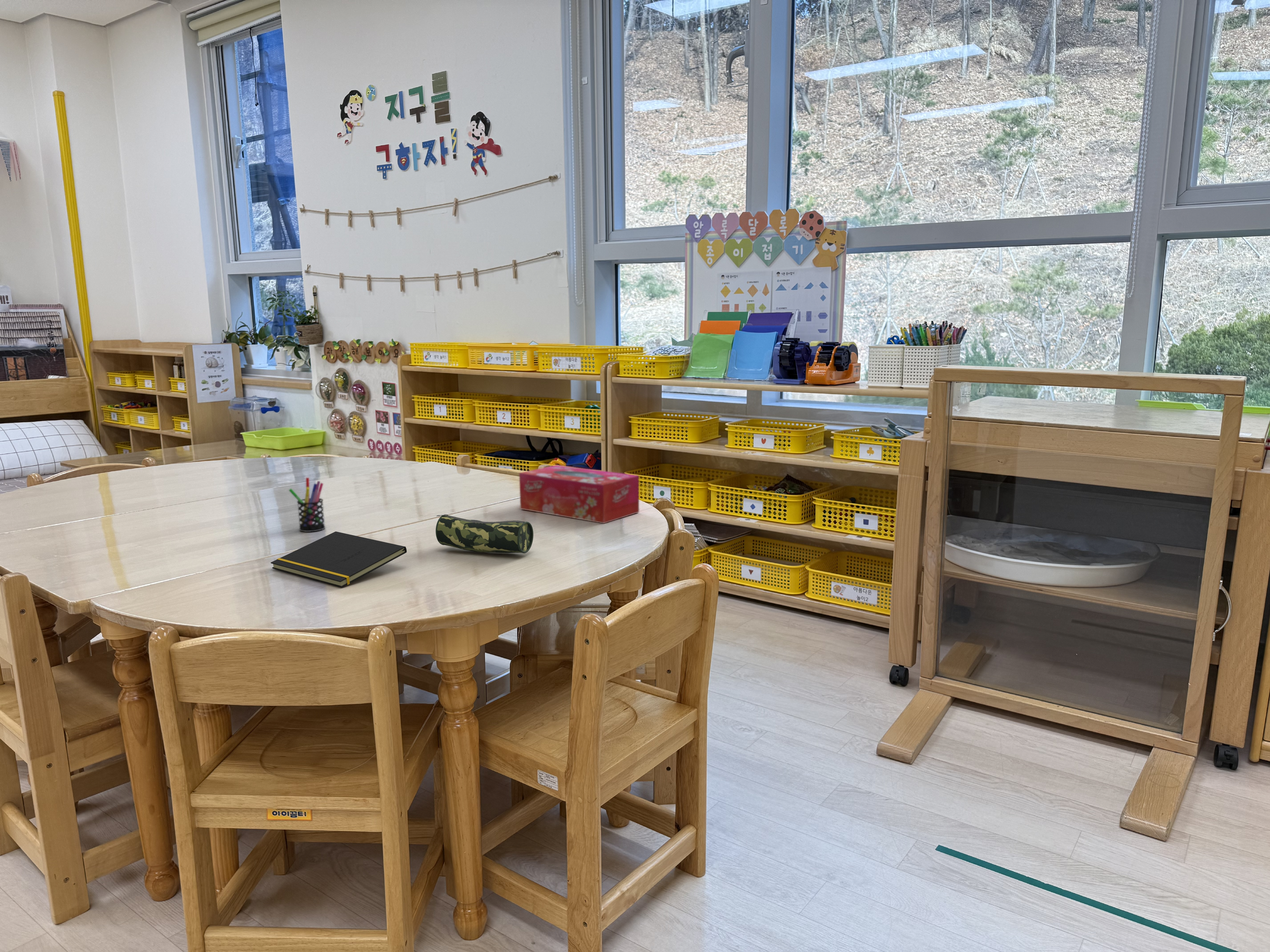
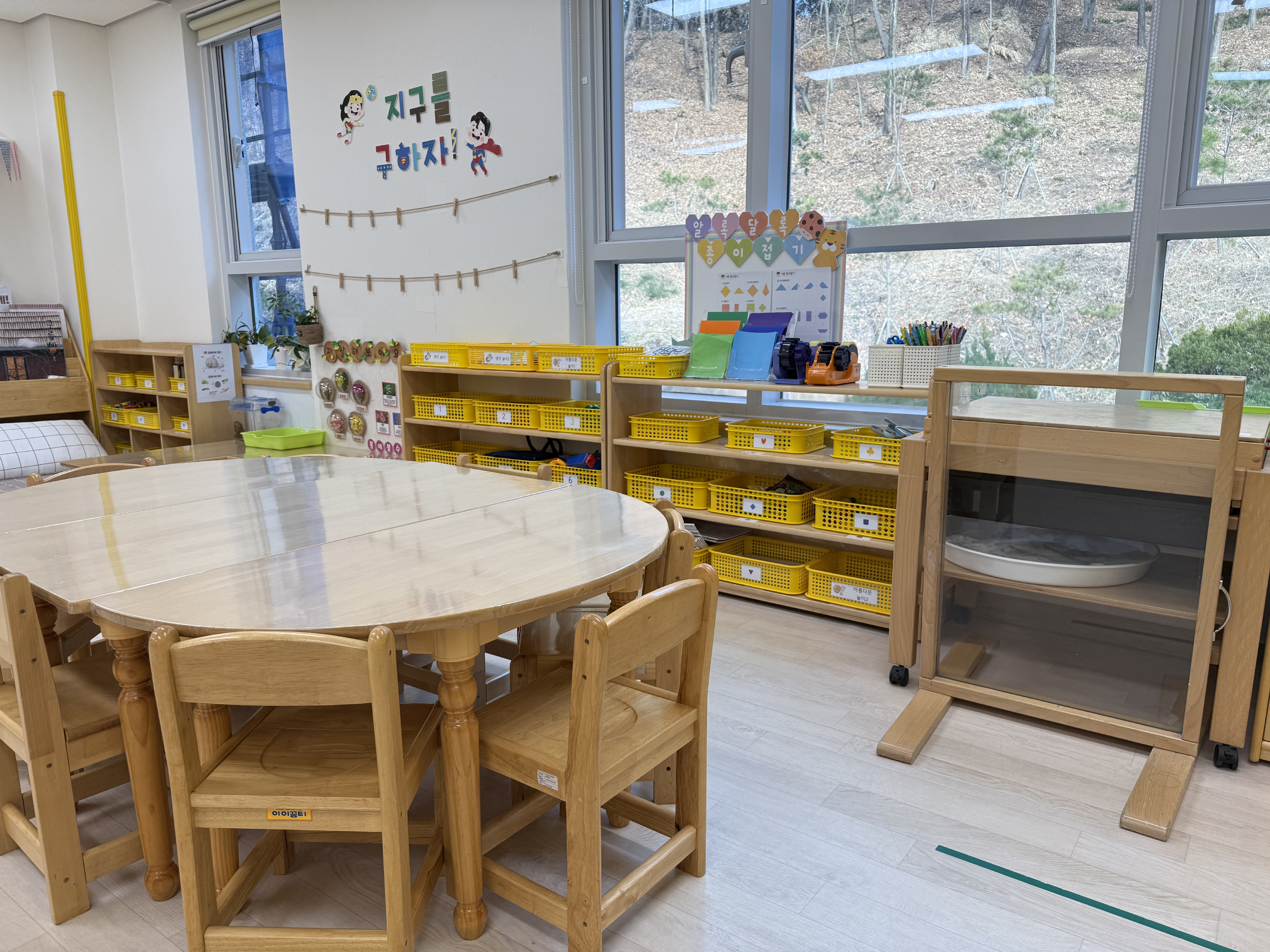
- pencil case [435,514,534,553]
- pen holder [288,477,326,532]
- tissue box [519,465,639,524]
- notepad [270,531,407,588]
